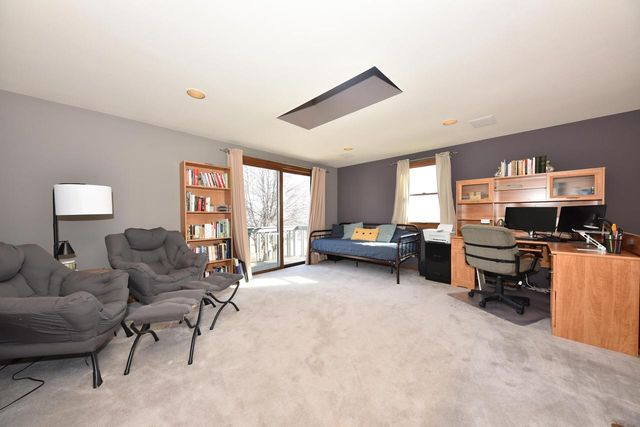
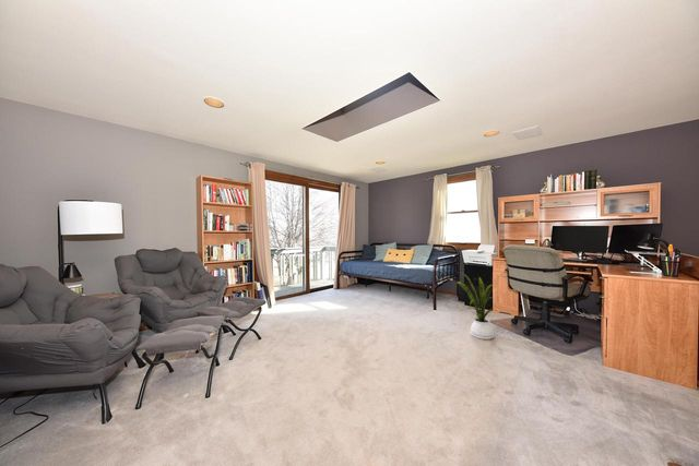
+ house plant [455,272,498,340]
